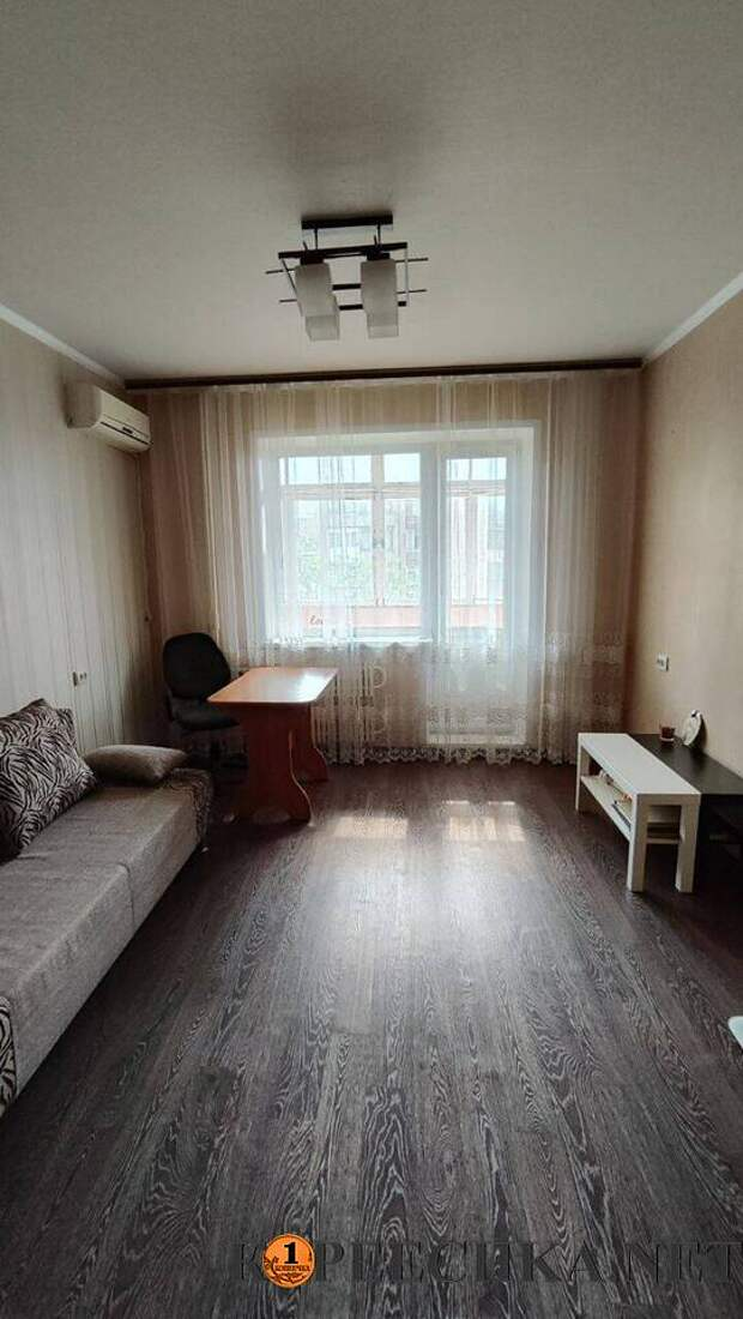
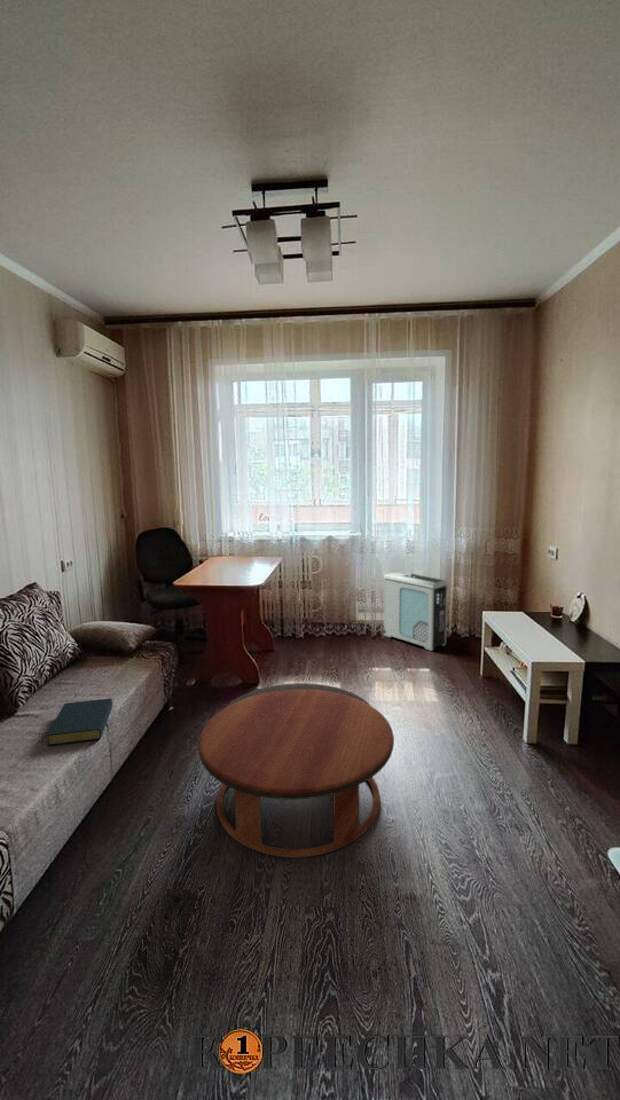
+ coffee table [197,682,395,859]
+ hardback book [45,698,114,747]
+ air purifier [382,572,449,652]
